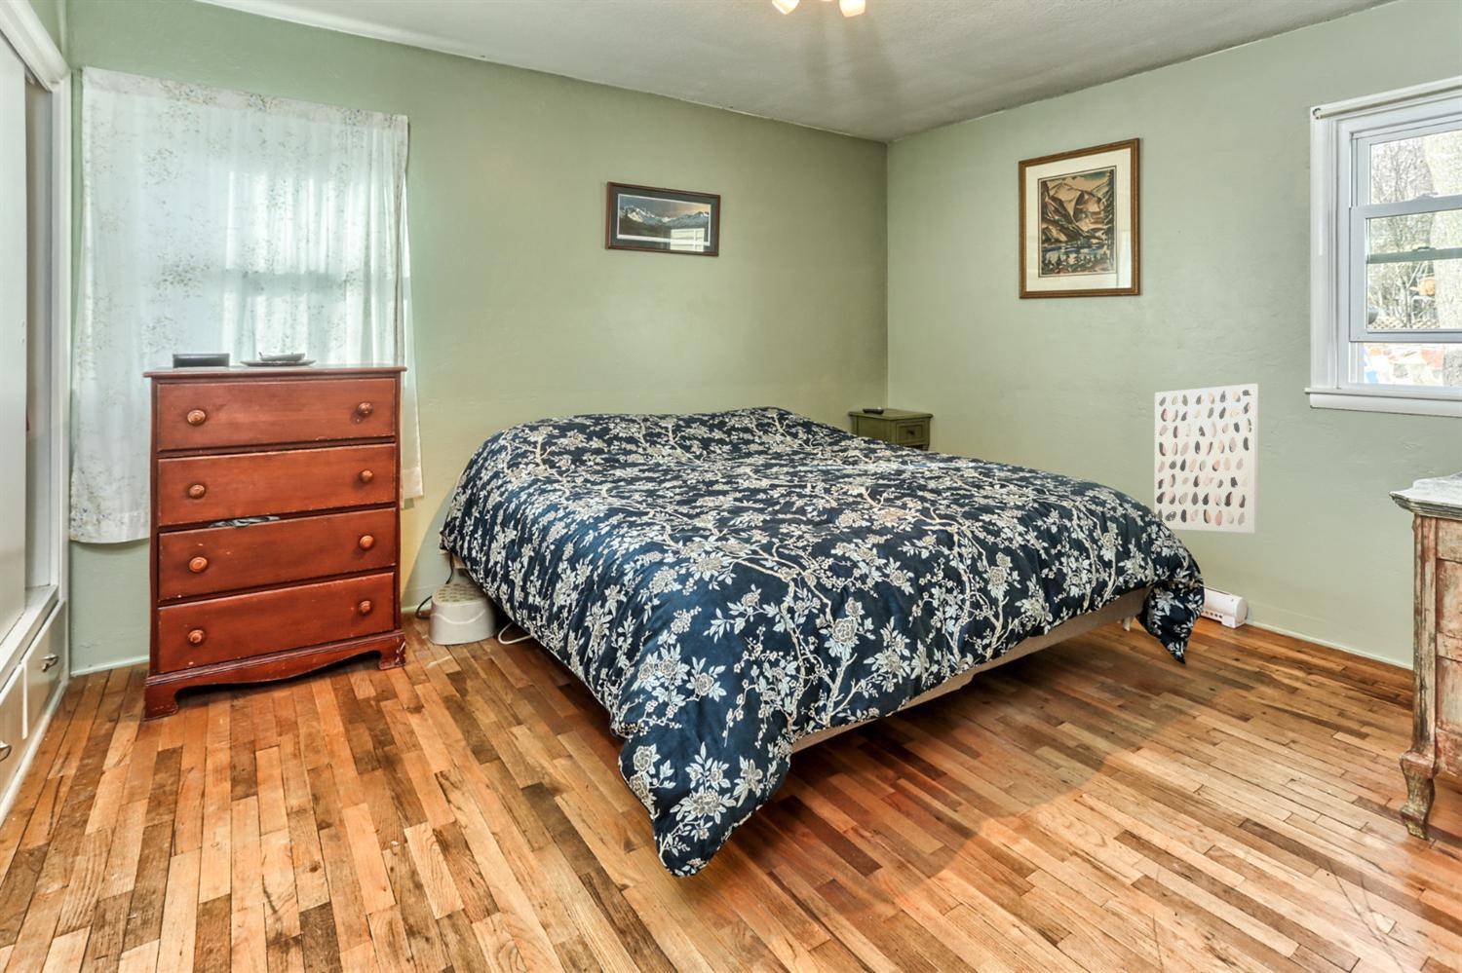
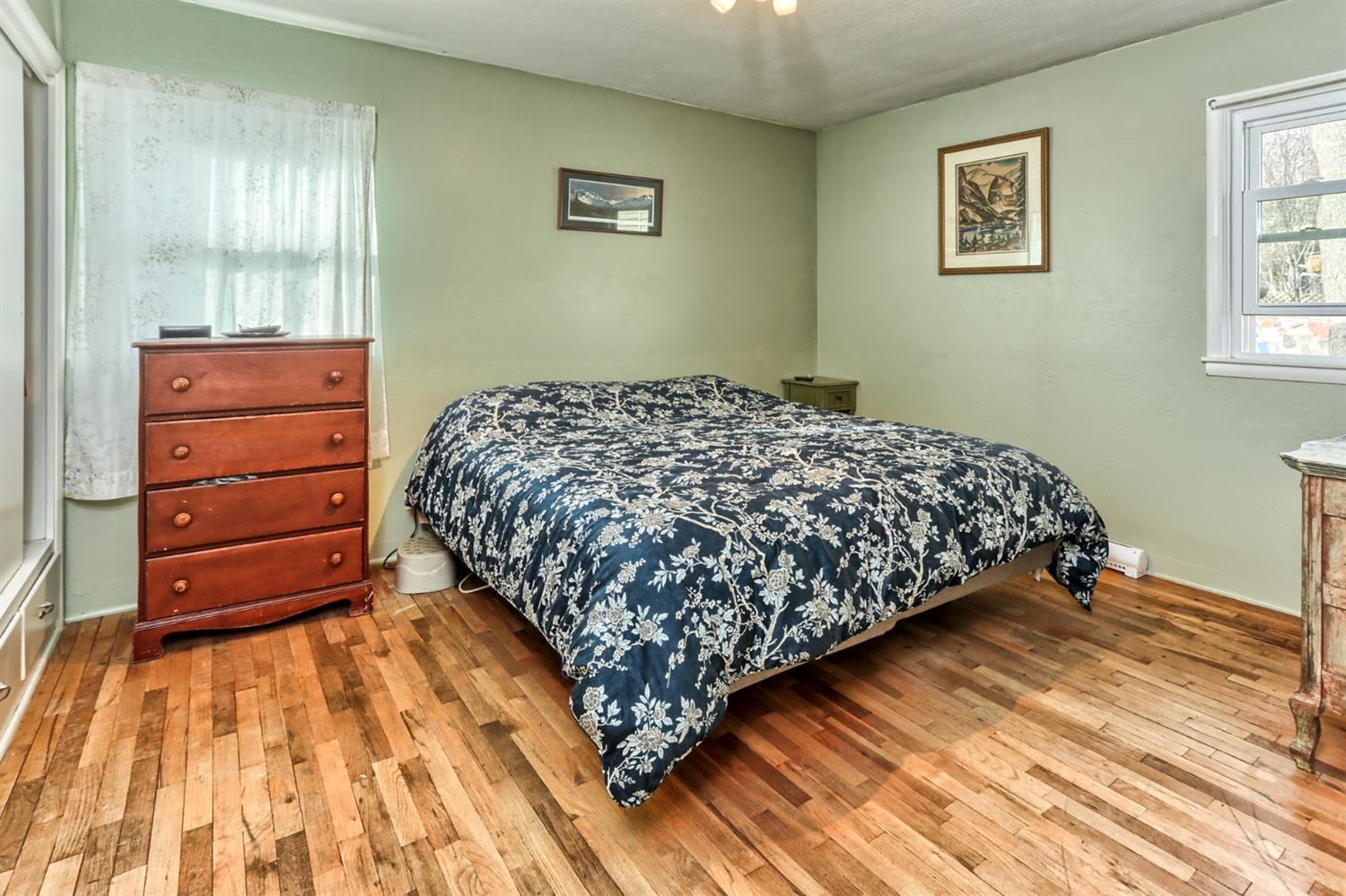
- wall art [1154,382,1259,533]
